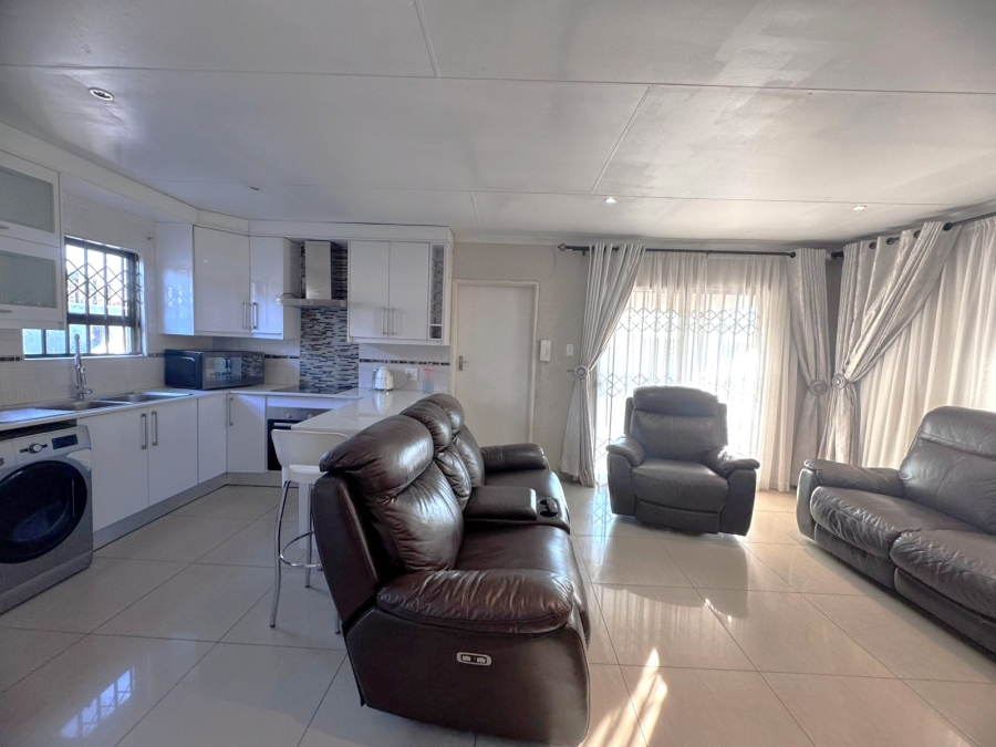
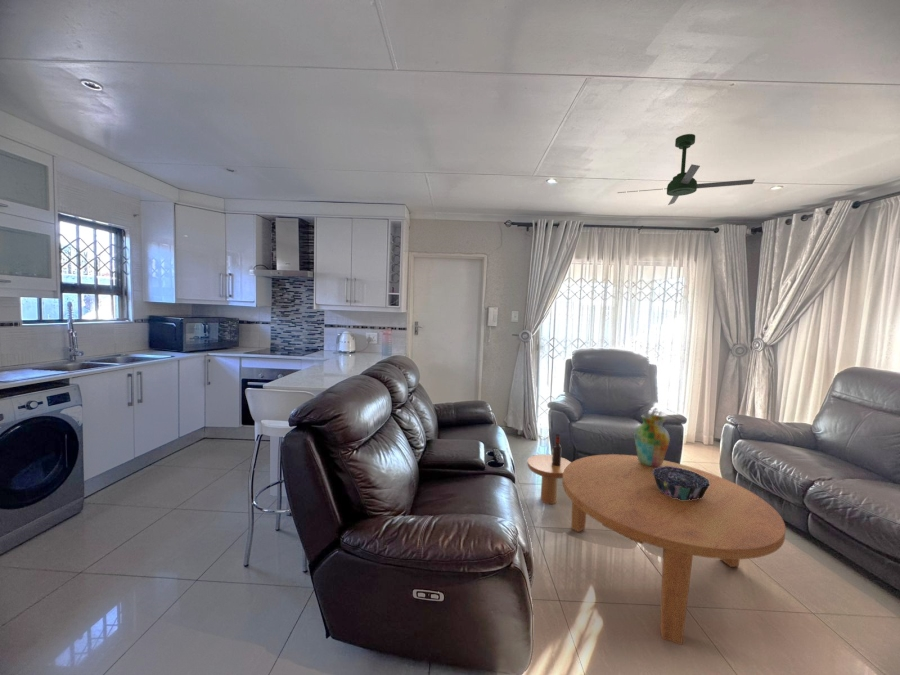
+ vase [634,413,671,467]
+ side table [526,433,572,505]
+ ceiling fan [616,133,756,206]
+ decorative bowl [653,466,710,500]
+ coffee table [561,453,787,645]
